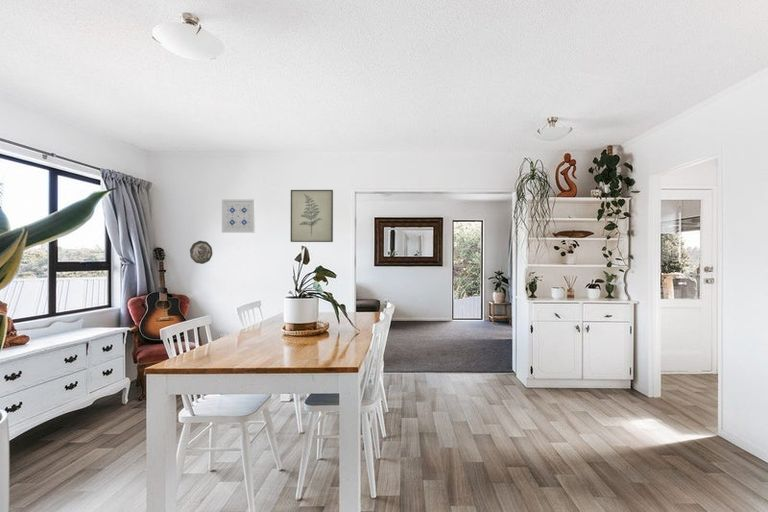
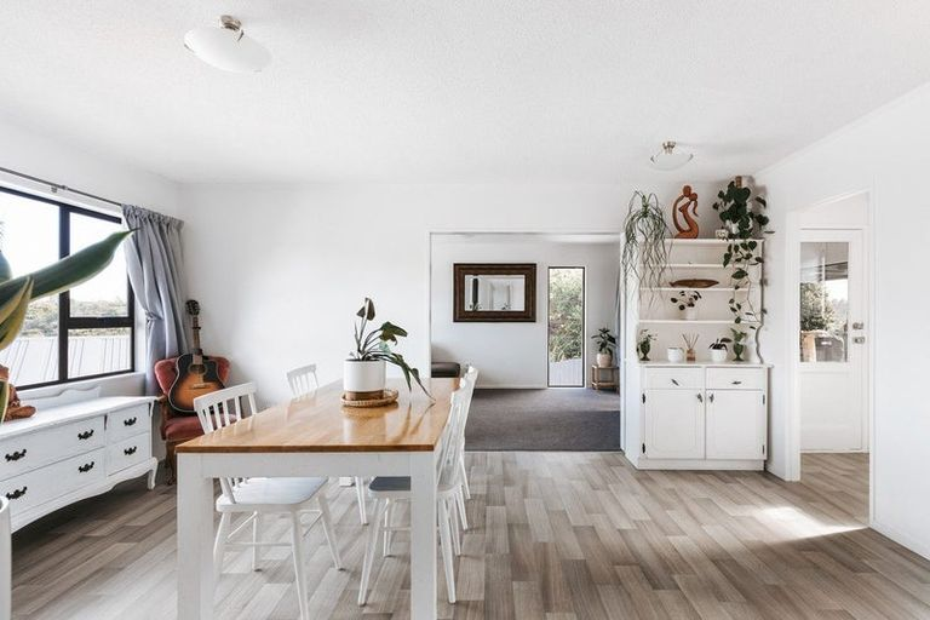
- wall art [221,198,256,234]
- wall art [290,189,334,243]
- decorative plate [189,240,213,265]
